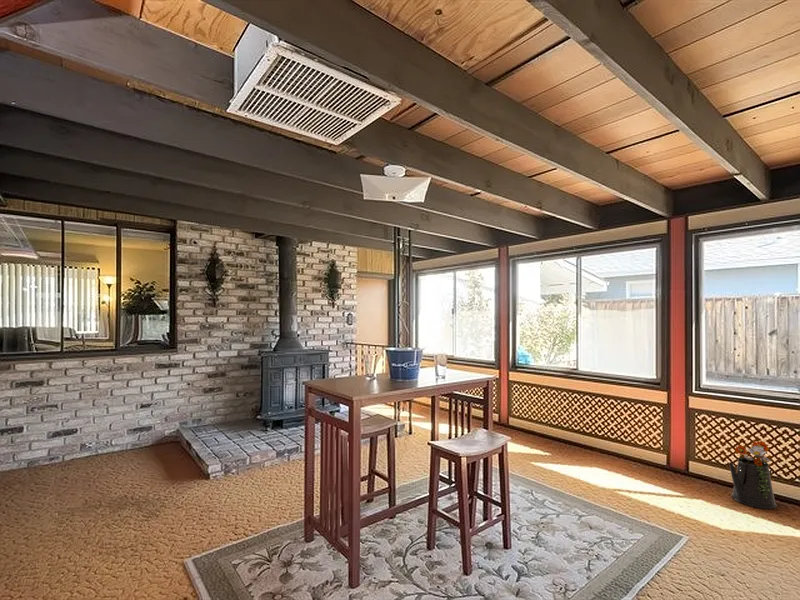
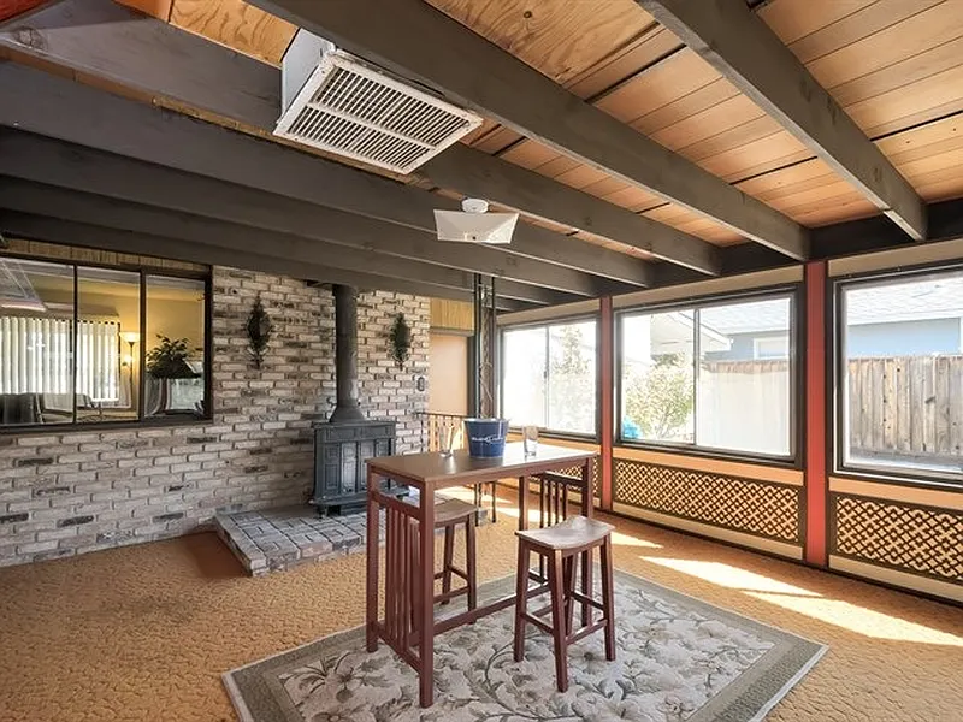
- watering can [728,440,778,510]
